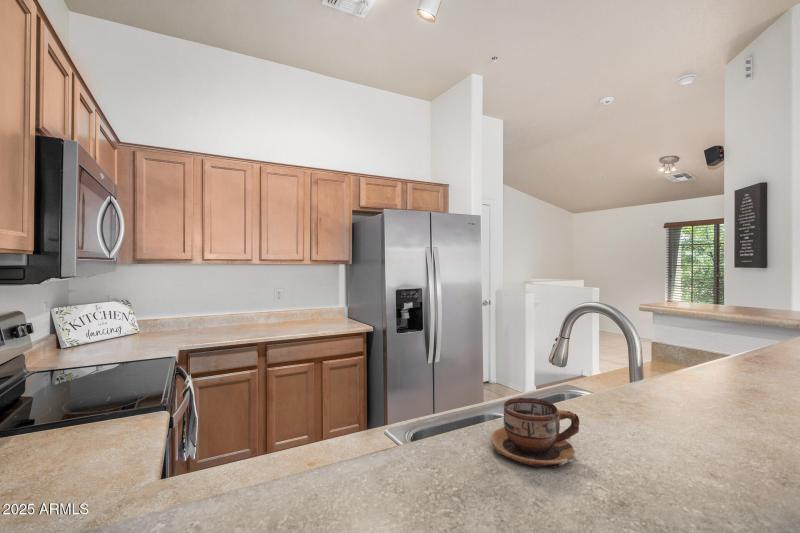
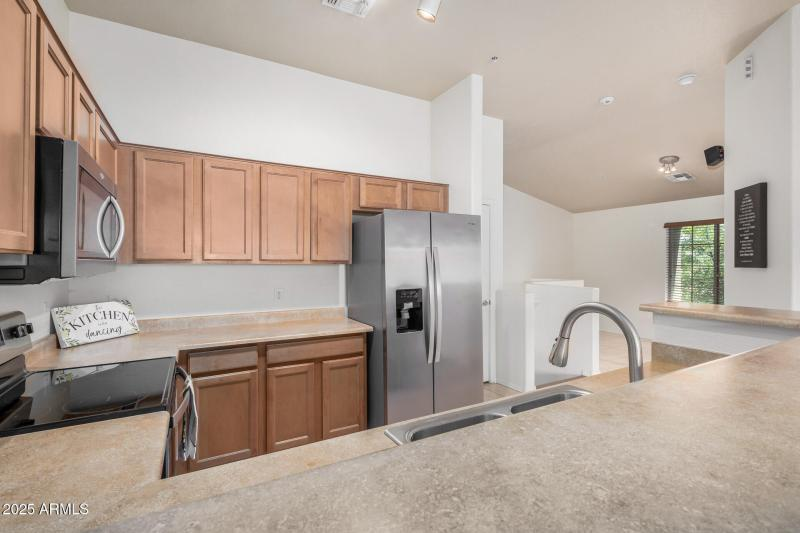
- cup [490,397,580,468]
